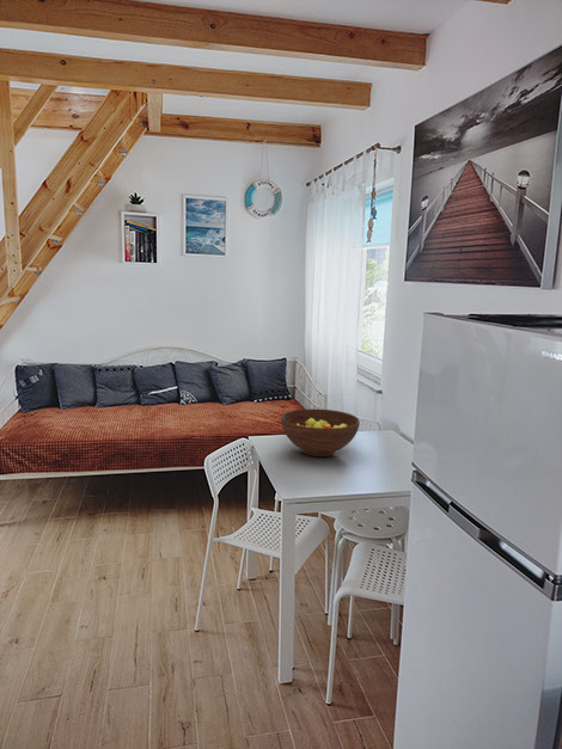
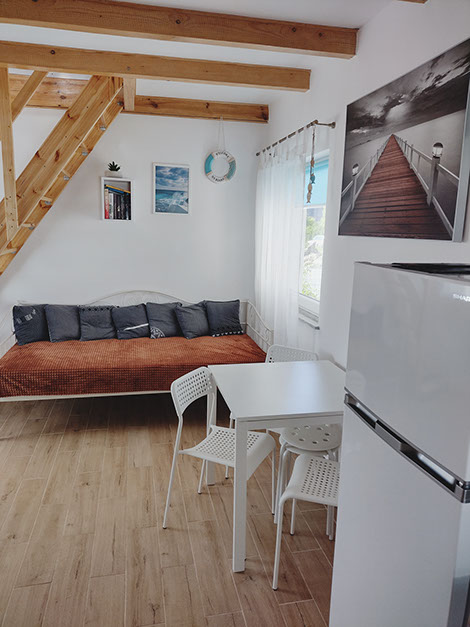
- fruit bowl [280,407,361,458]
